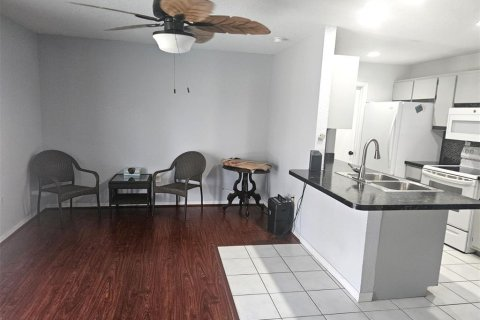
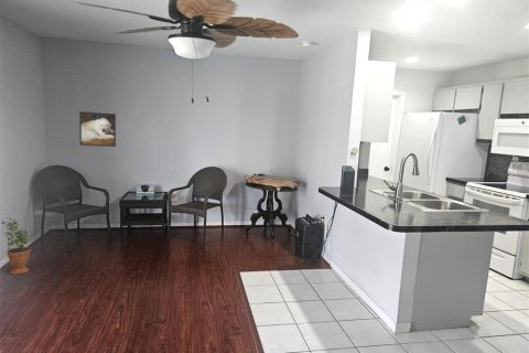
+ potted plant [0,216,32,276]
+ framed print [78,110,117,148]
